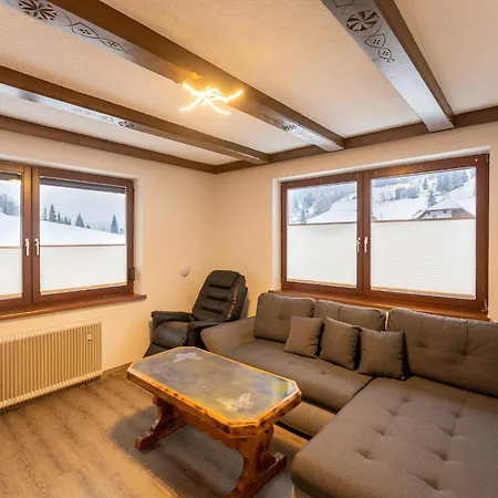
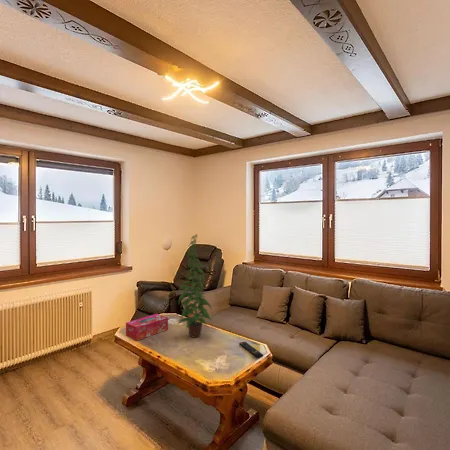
+ tissue box [125,313,169,341]
+ plant [176,233,213,339]
+ remote control [238,341,264,359]
